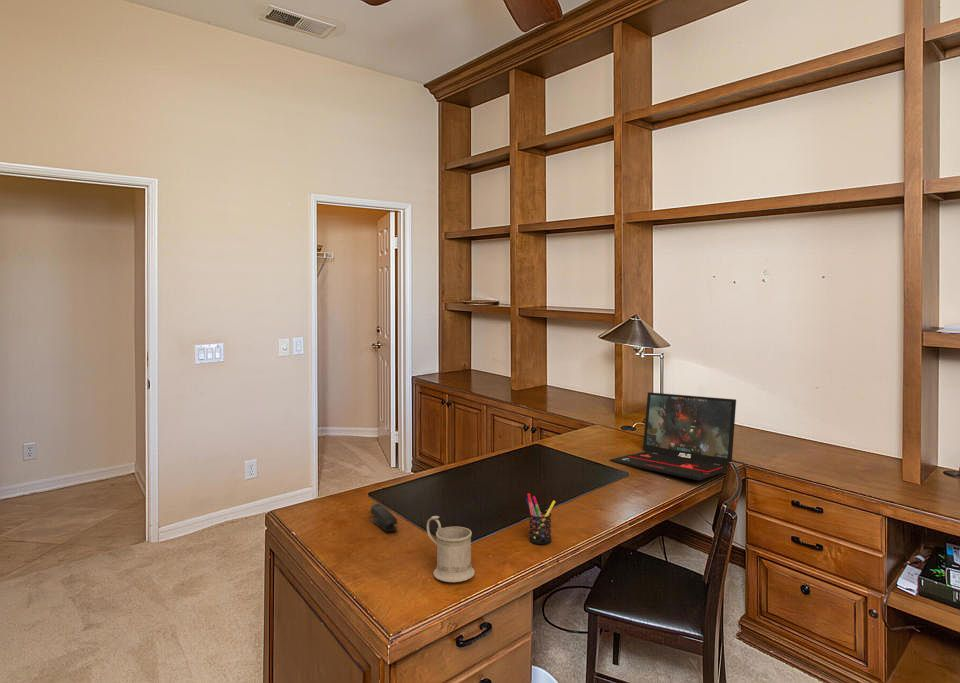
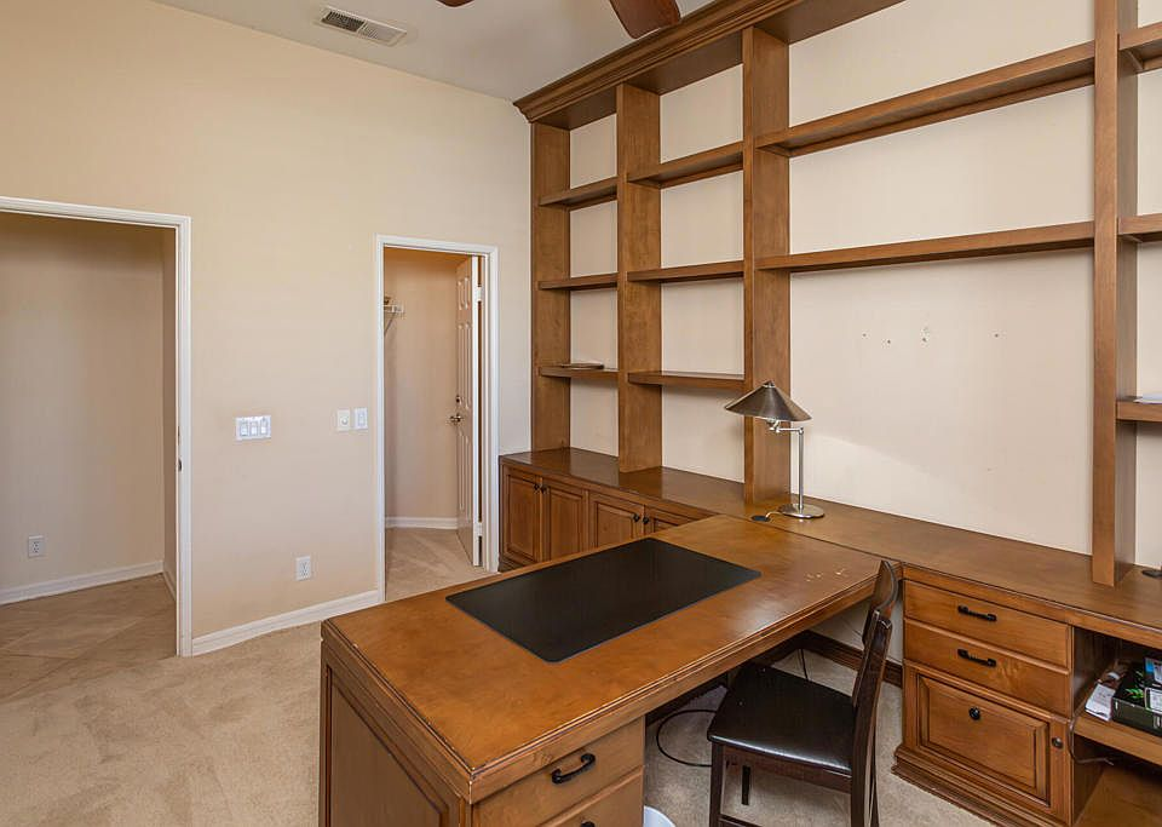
- mug [426,515,476,583]
- laptop [609,391,737,481]
- stapler [369,502,399,532]
- pen holder [525,493,556,545]
